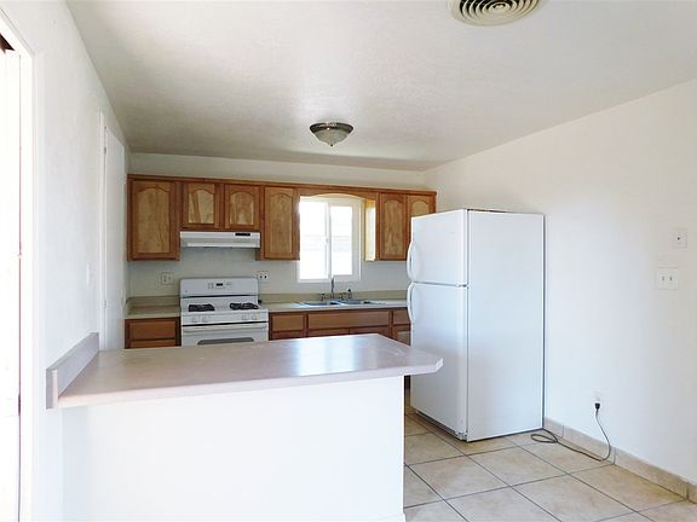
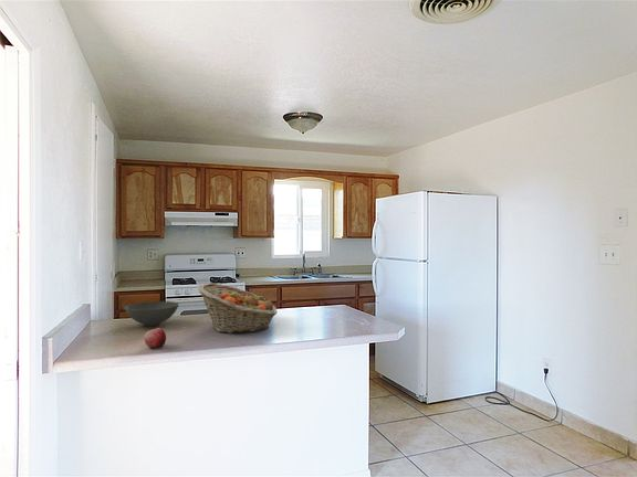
+ apple [144,327,167,350]
+ fruit basket [197,283,279,335]
+ bowl [123,300,180,327]
